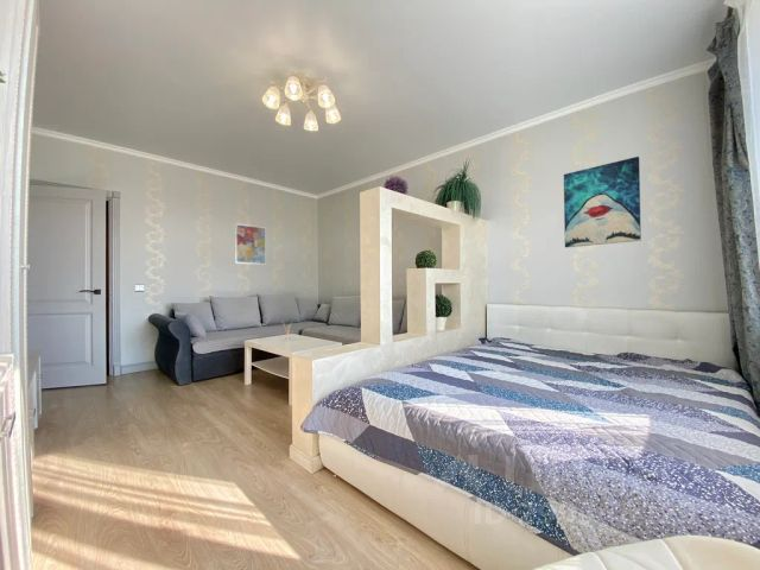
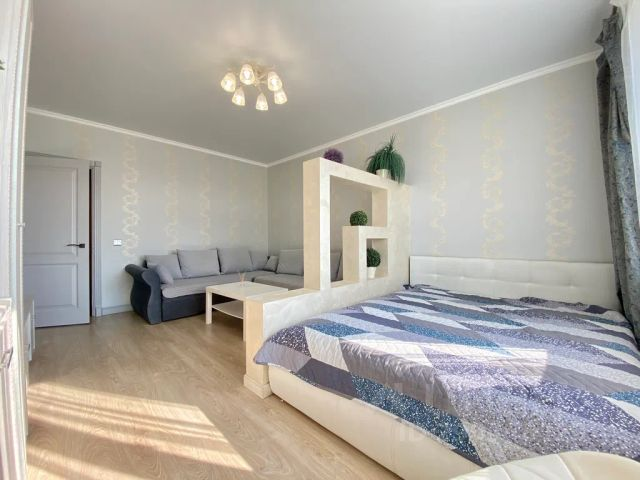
- wall art [563,156,642,248]
- wall art [234,222,267,266]
